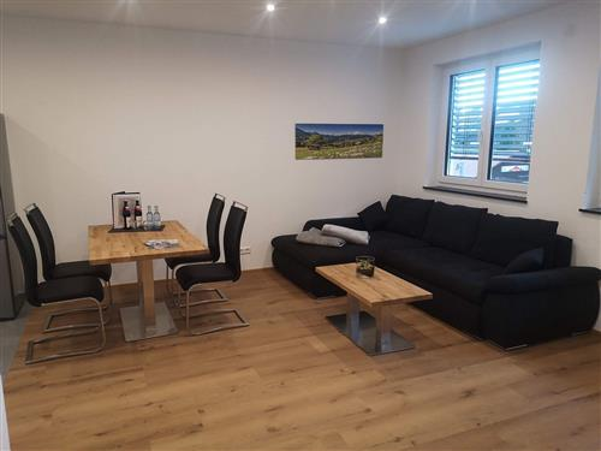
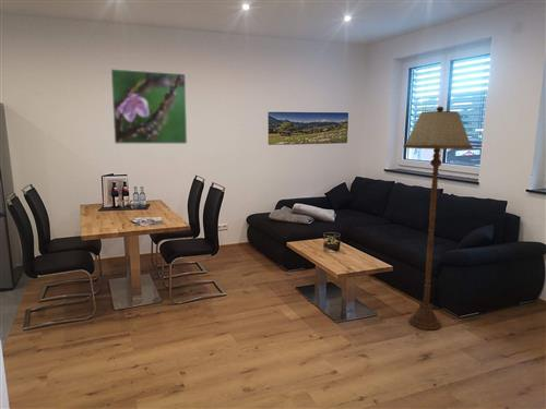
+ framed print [110,68,188,145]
+ floor lamp [403,106,474,330]
